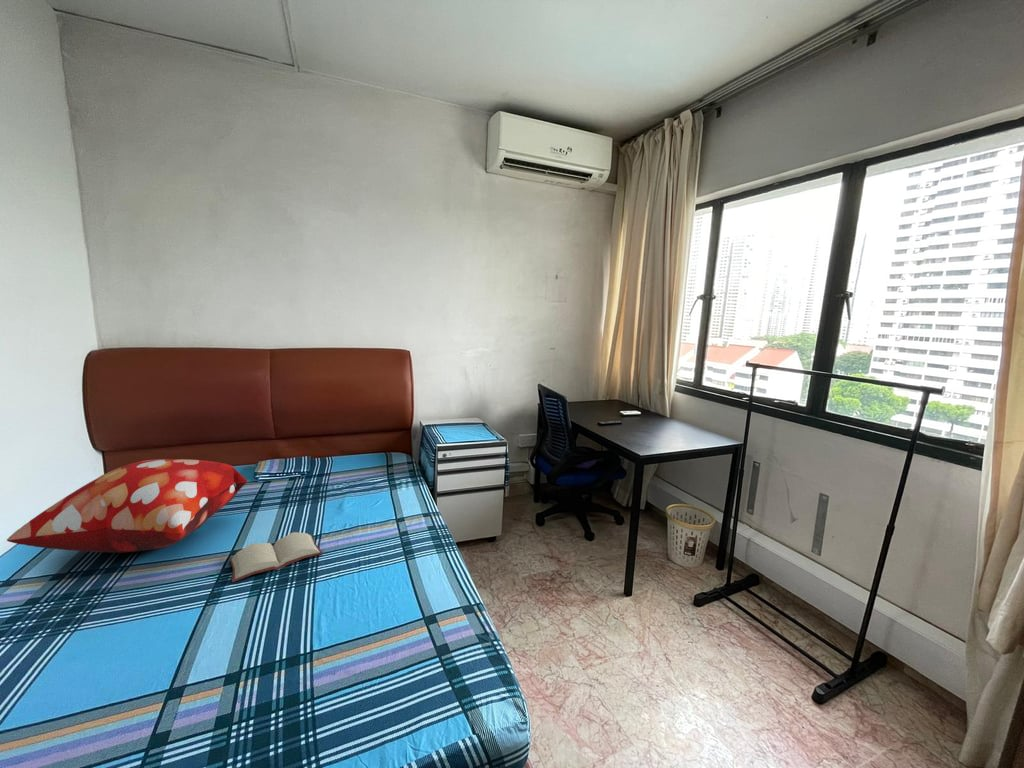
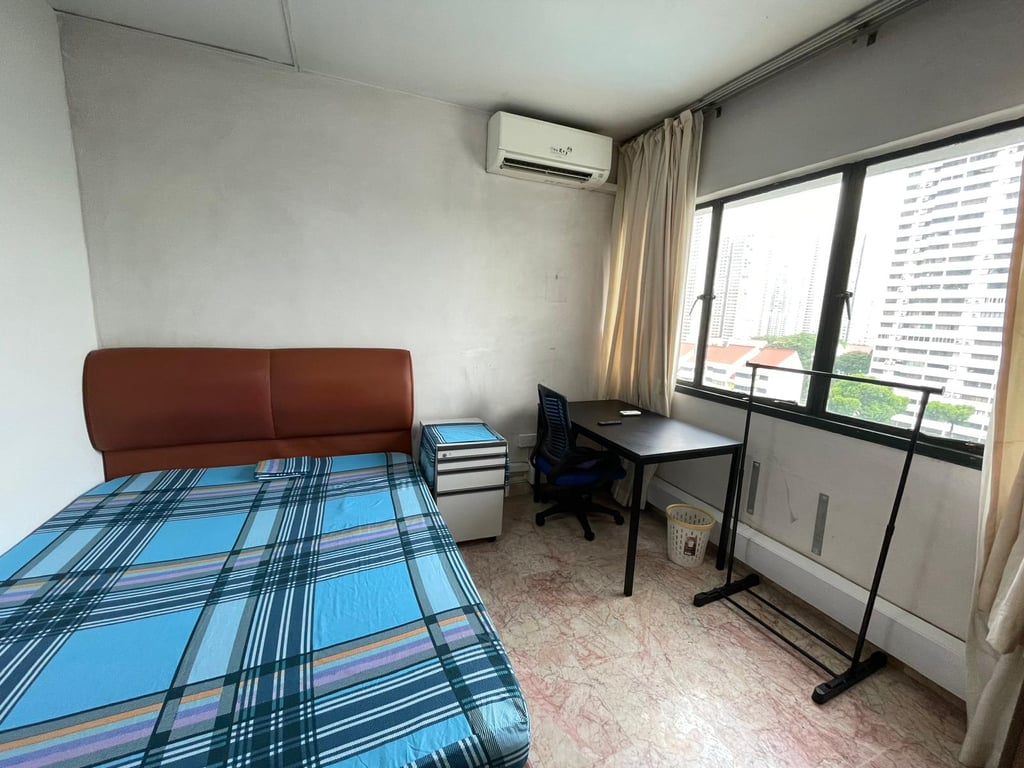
- decorative pillow [6,458,248,554]
- hardback book [229,531,324,583]
